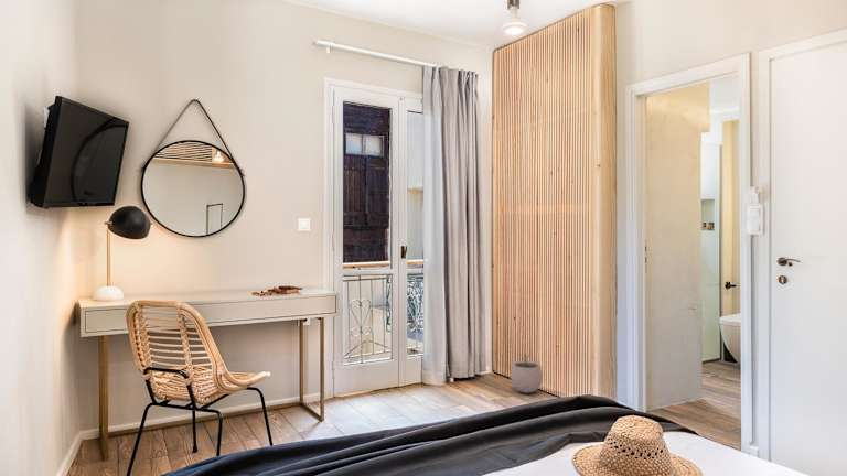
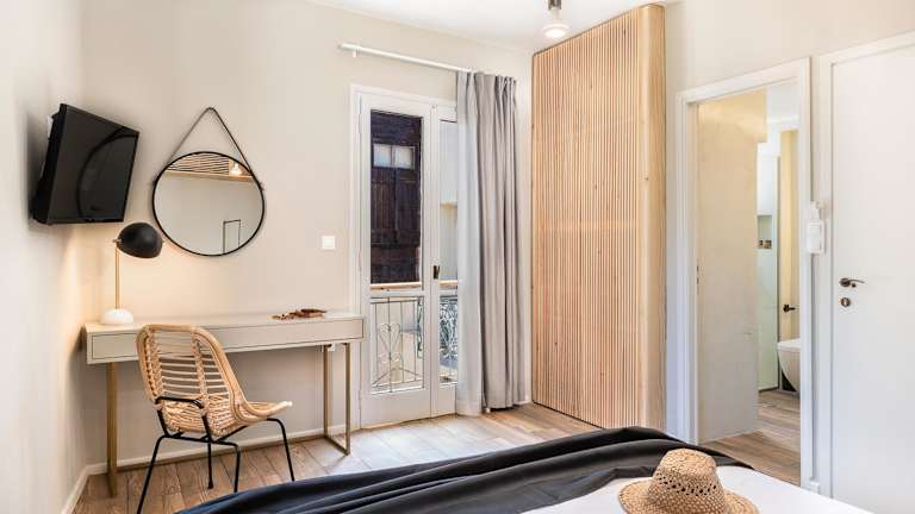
- plant pot [510,351,544,394]
